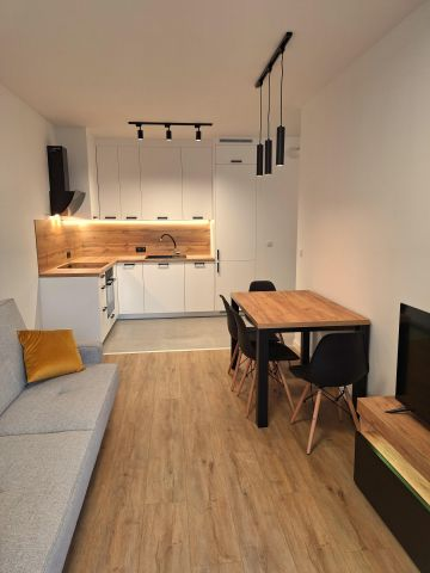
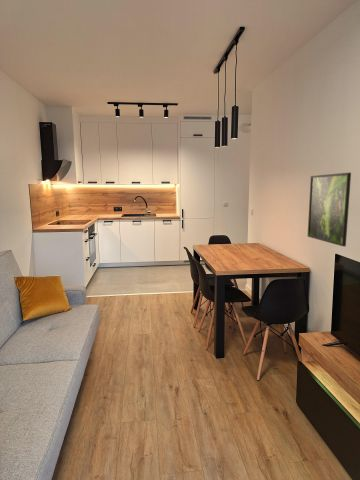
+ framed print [307,172,352,247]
